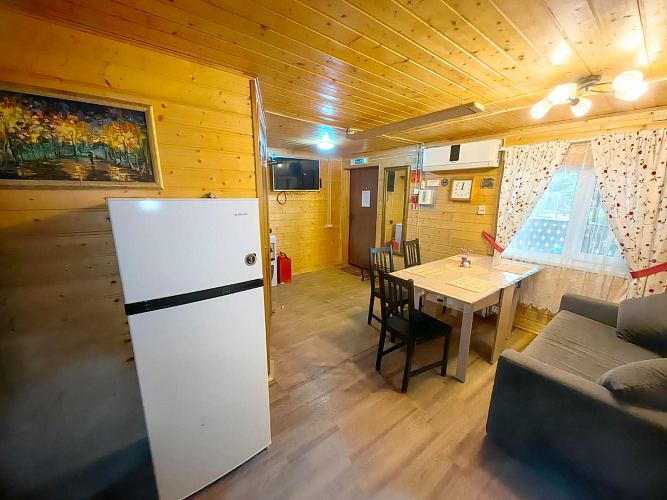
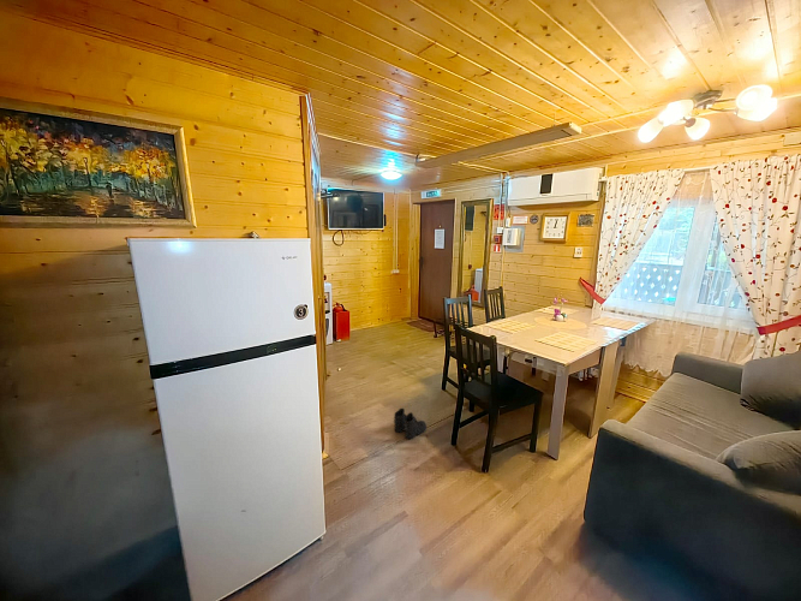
+ boots [393,407,428,440]
